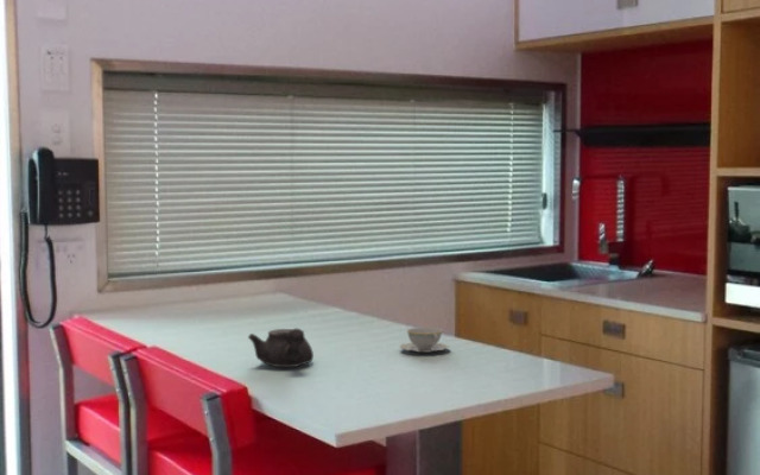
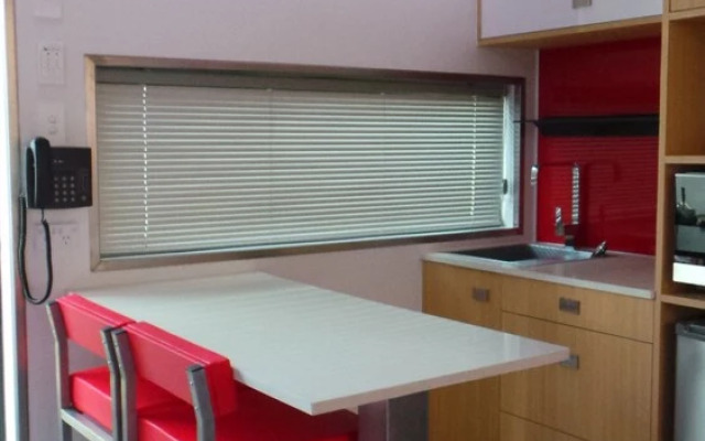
- chinaware [399,327,450,354]
- teapot [247,327,315,368]
